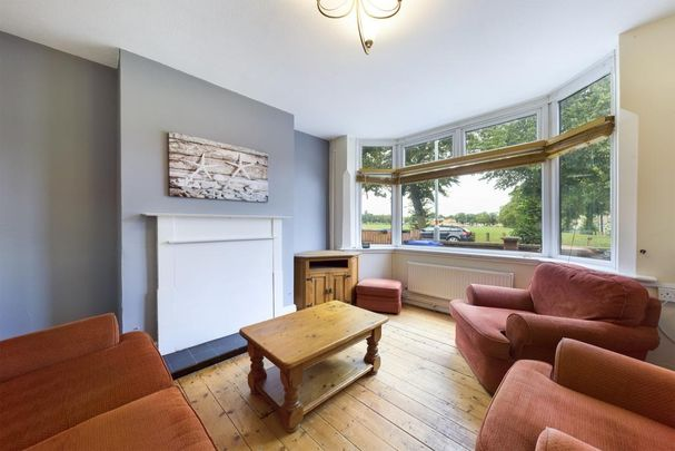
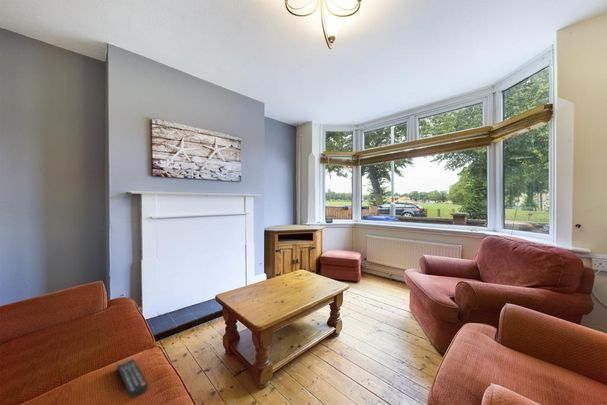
+ remote control [116,358,149,399]
